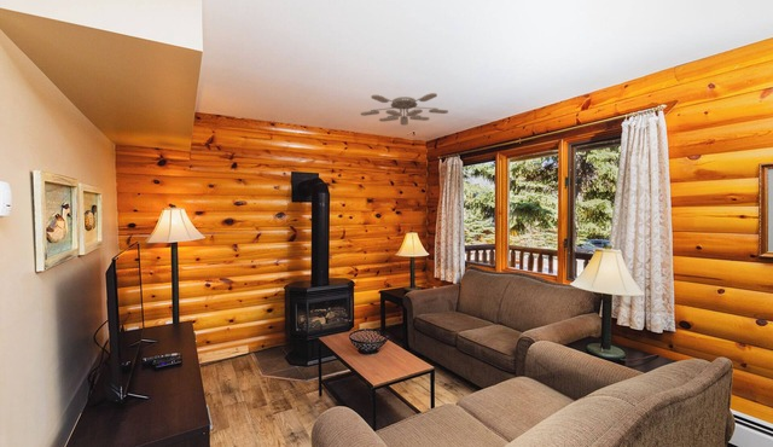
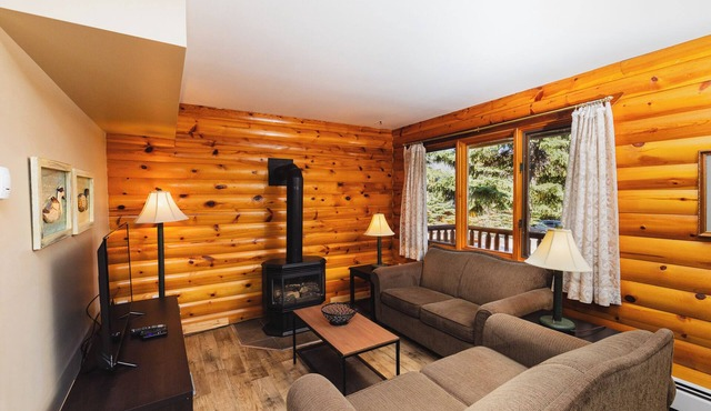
- ceiling fan [360,92,449,127]
